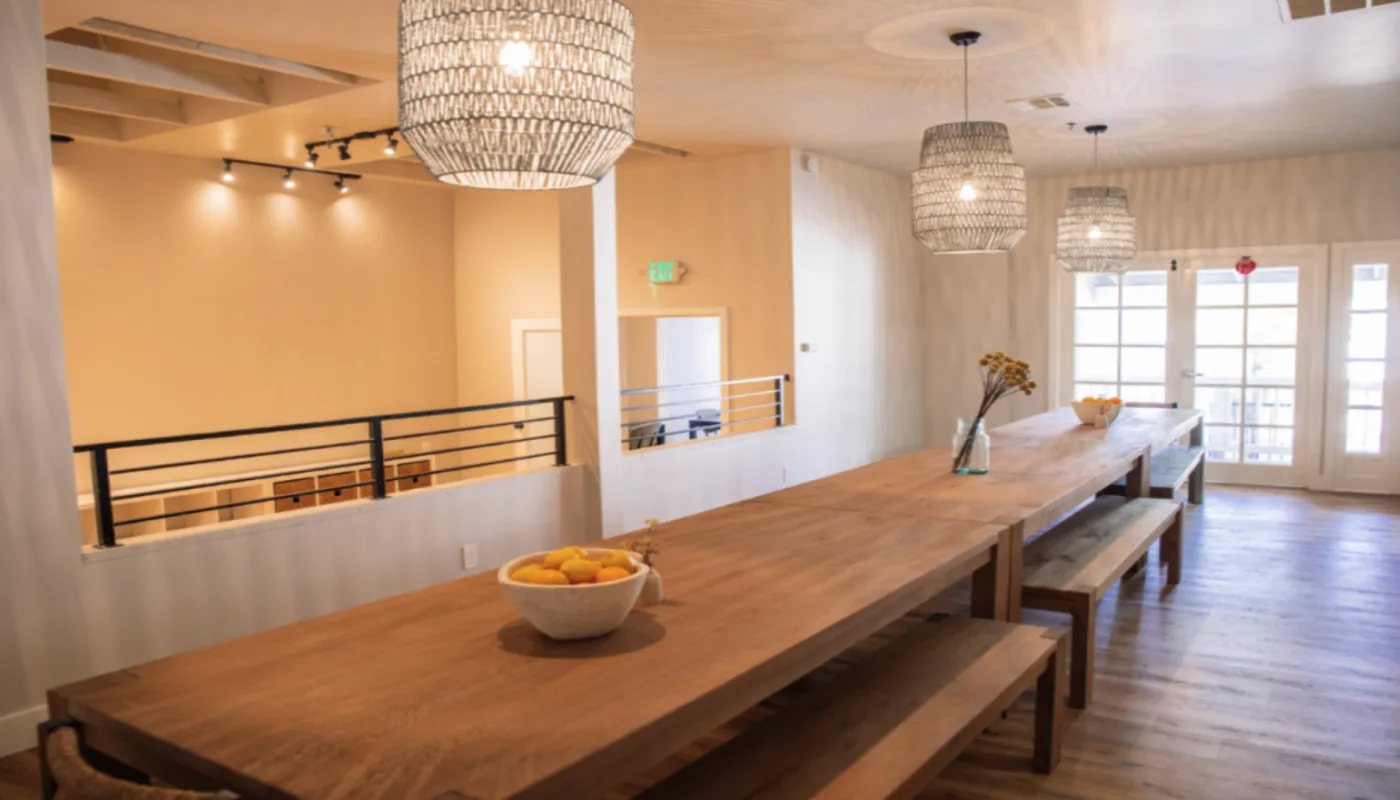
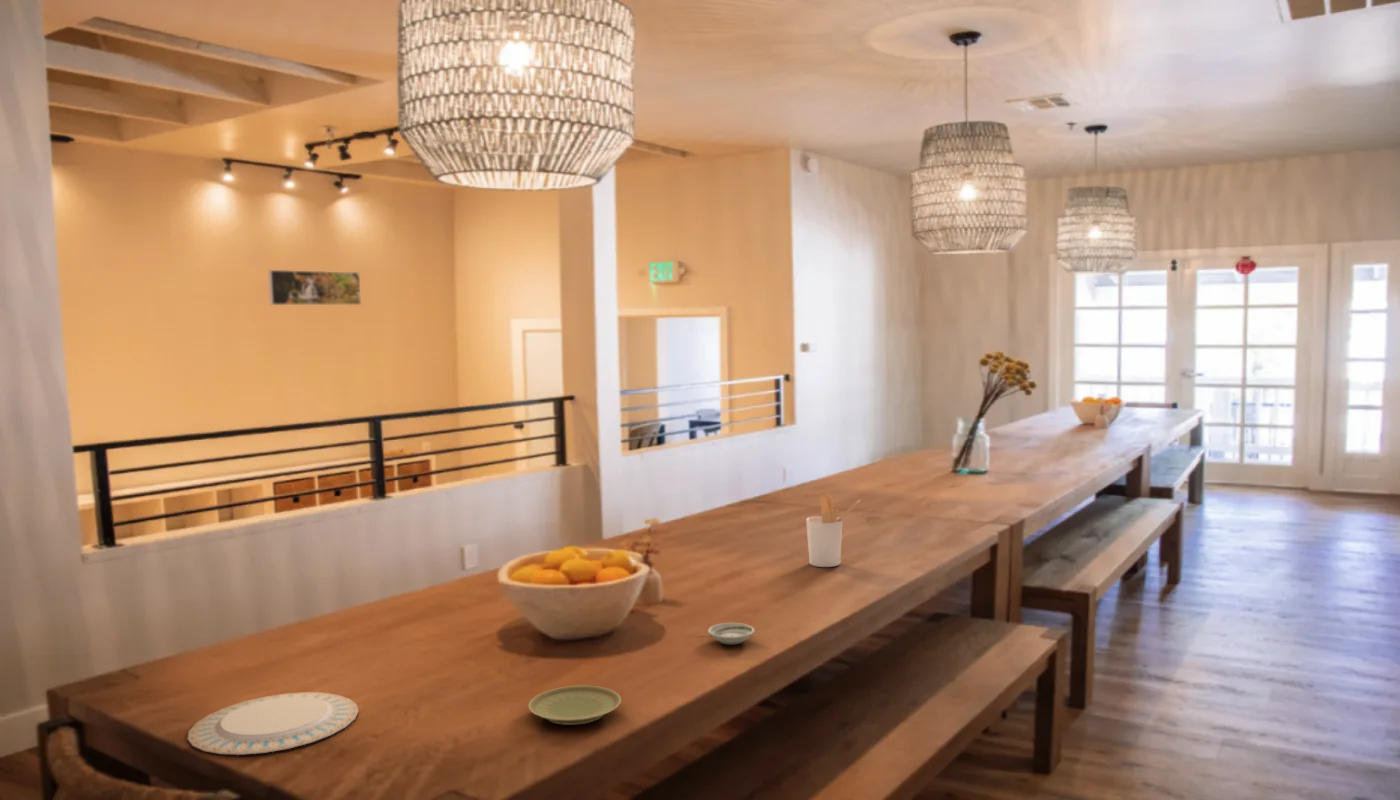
+ saucer [707,622,756,645]
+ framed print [267,269,362,306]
+ plate [528,685,622,726]
+ utensil holder [805,493,861,568]
+ chinaware [187,691,360,756]
